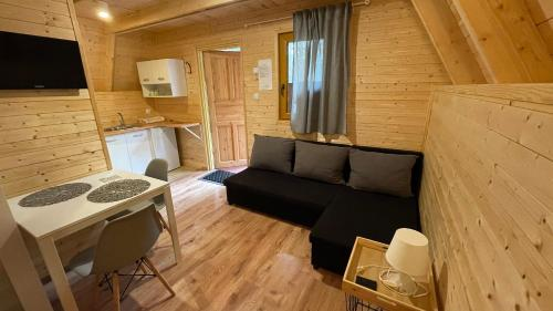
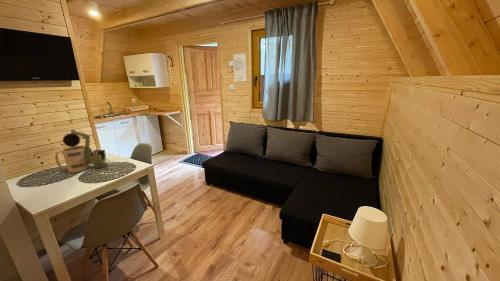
+ cocoa [54,128,107,173]
